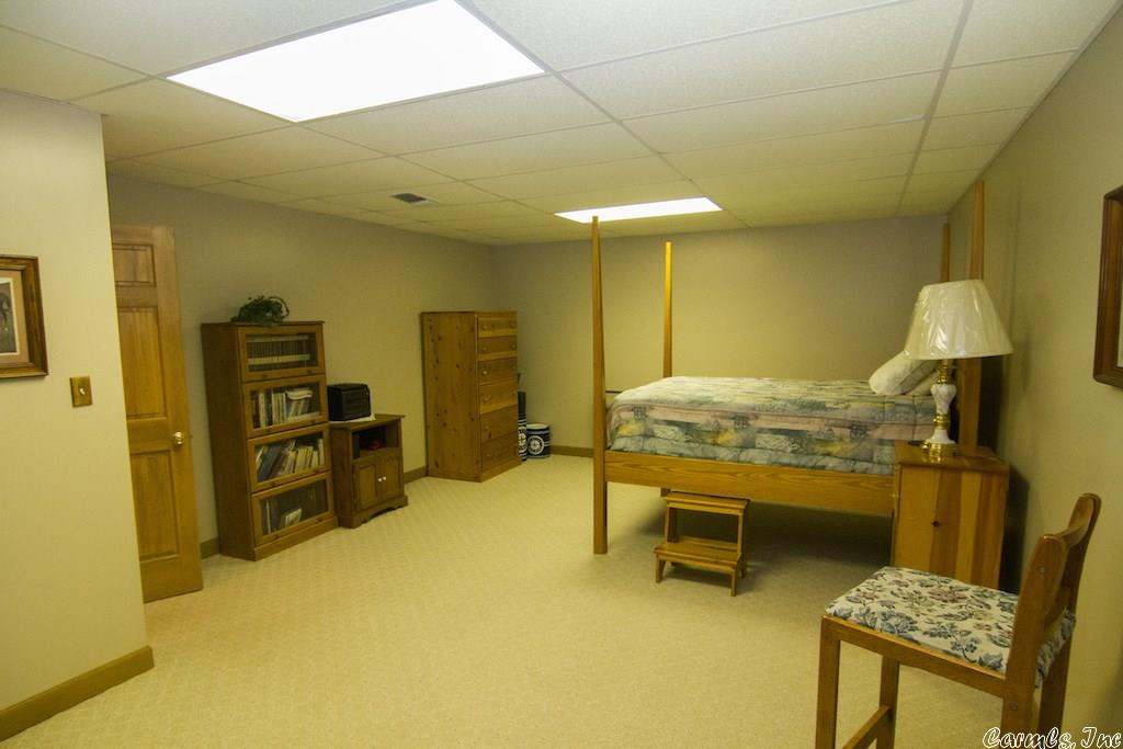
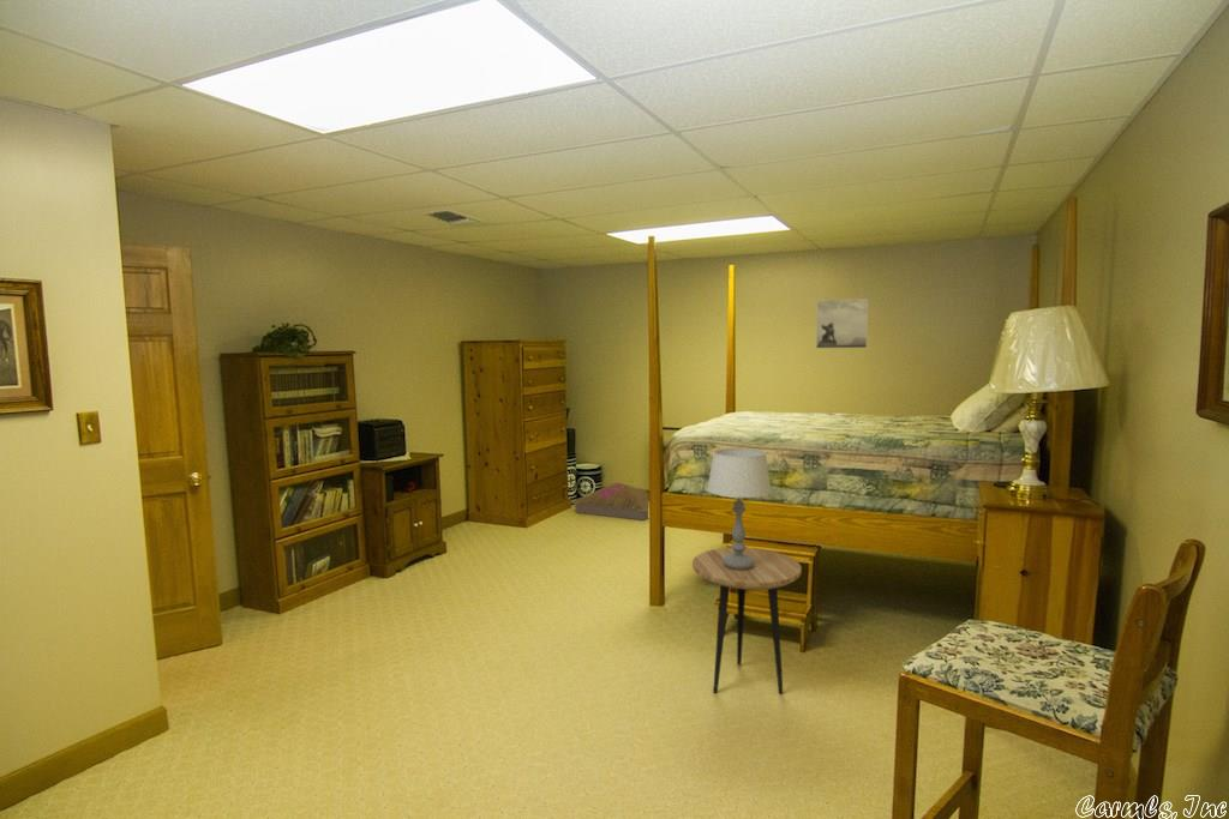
+ side table [691,547,803,695]
+ table lamp [706,447,773,570]
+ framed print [815,297,869,349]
+ architectural model [570,481,649,522]
